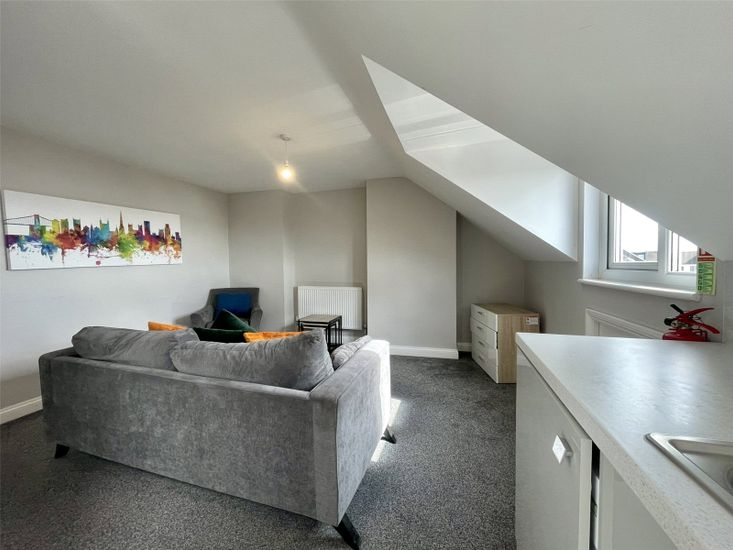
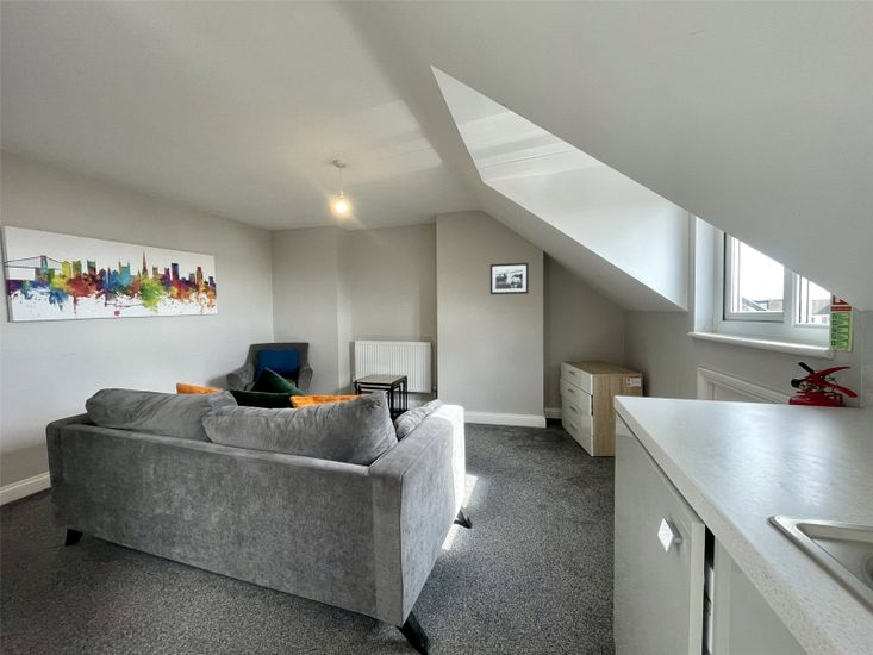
+ picture frame [489,262,530,295]
